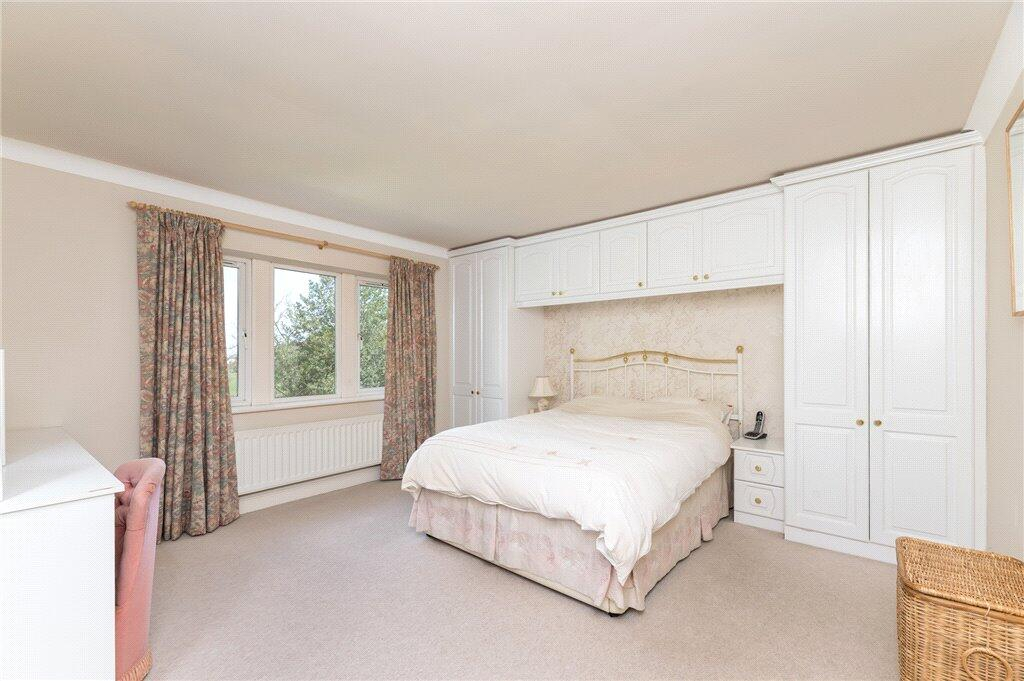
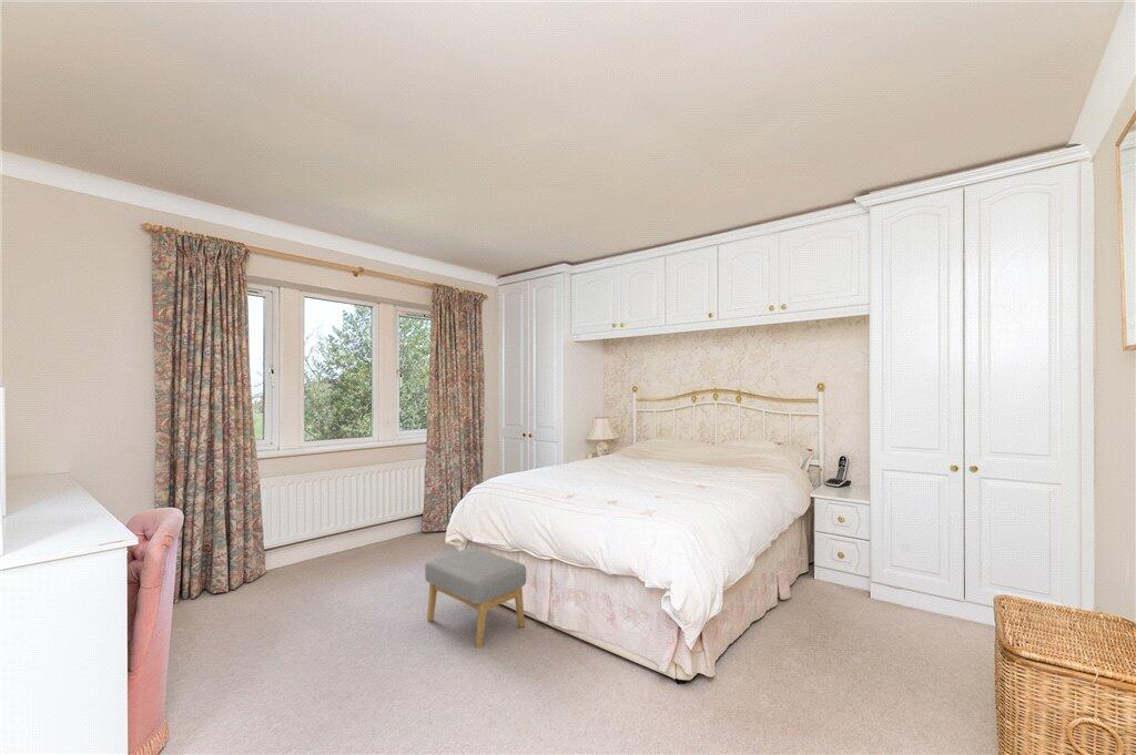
+ footstool [424,547,527,649]
